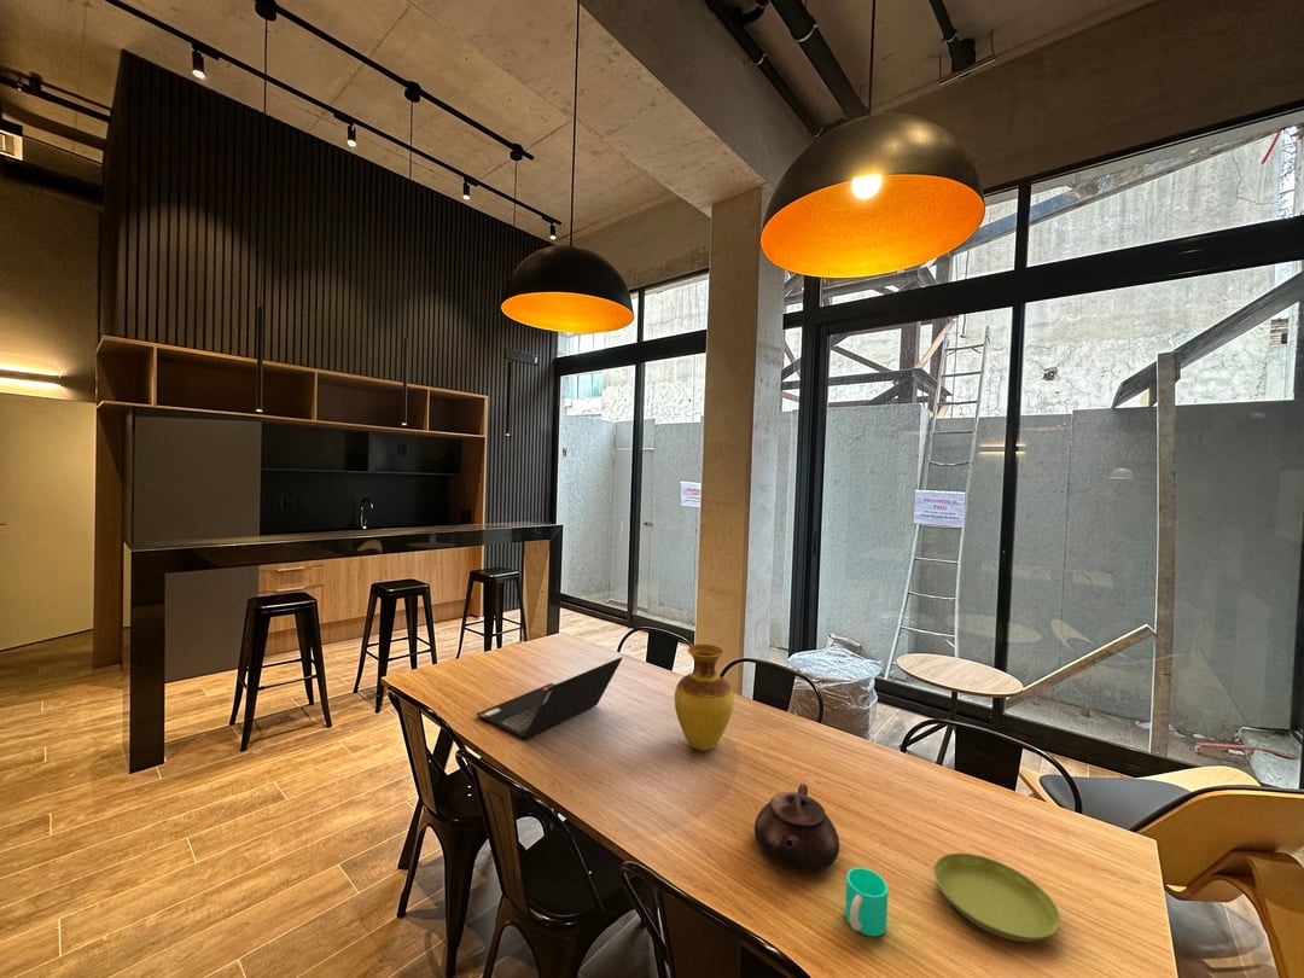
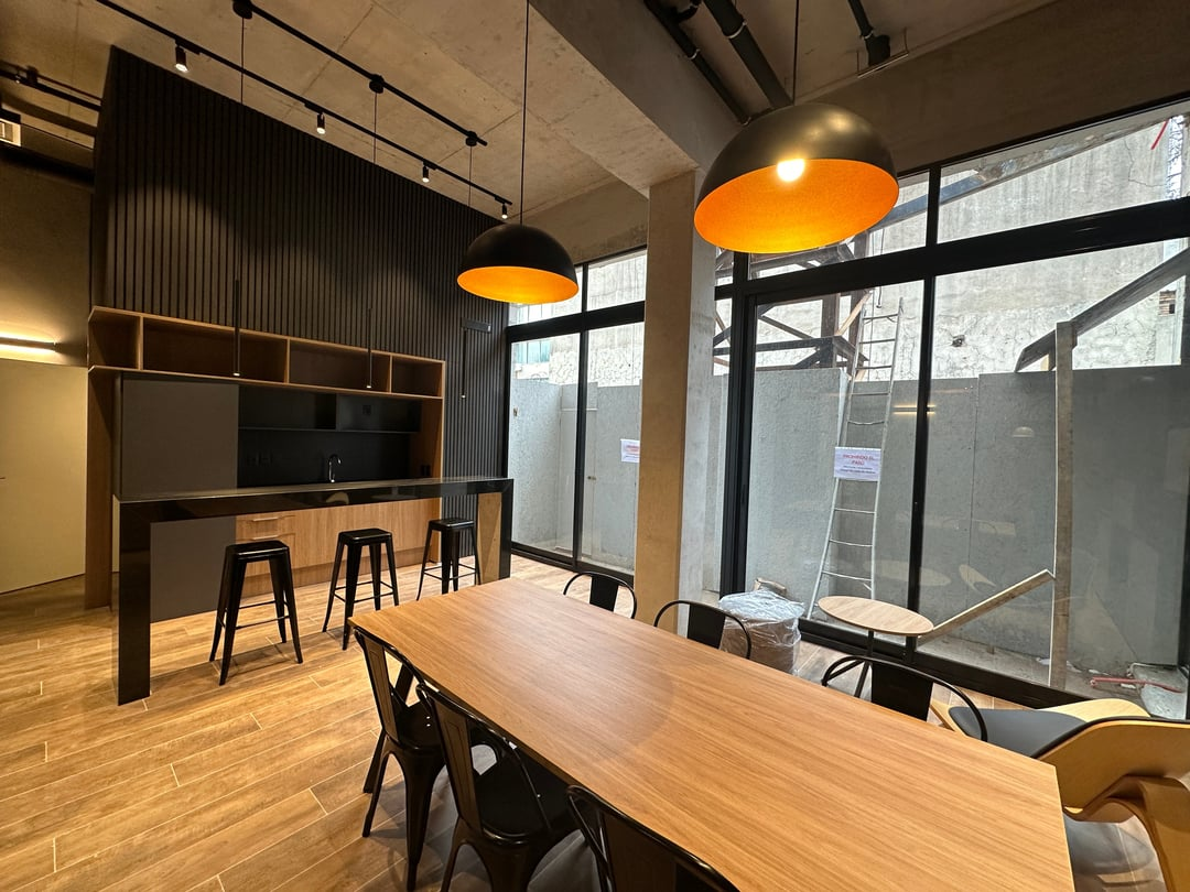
- teapot [753,782,840,872]
- cup [844,867,890,937]
- laptop computer [476,656,623,743]
- vase [674,644,734,752]
- saucer [933,852,1061,943]
